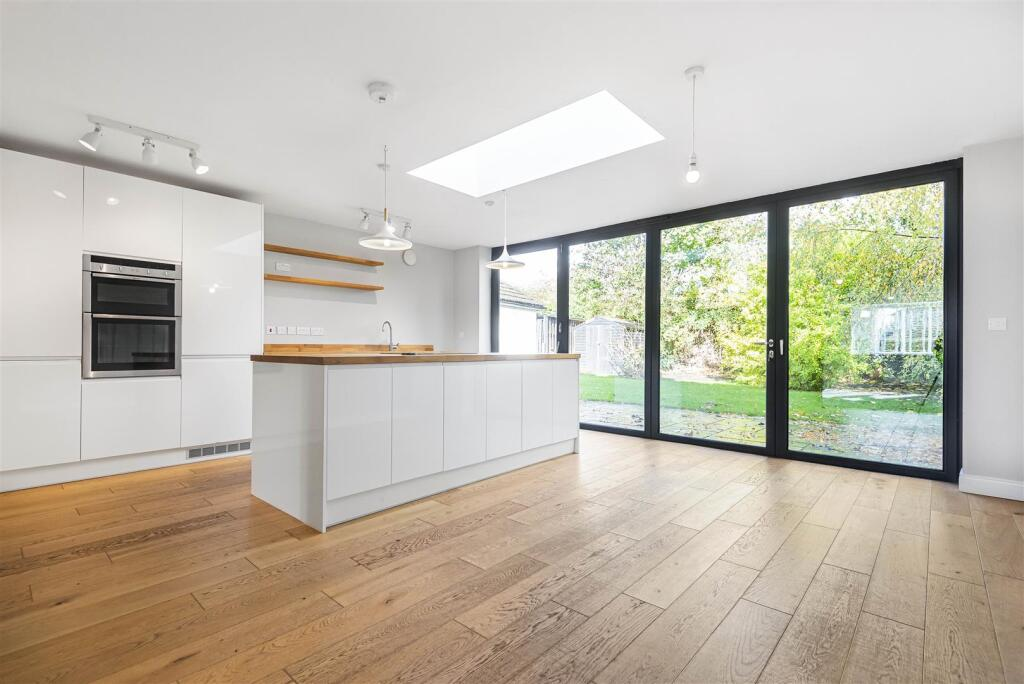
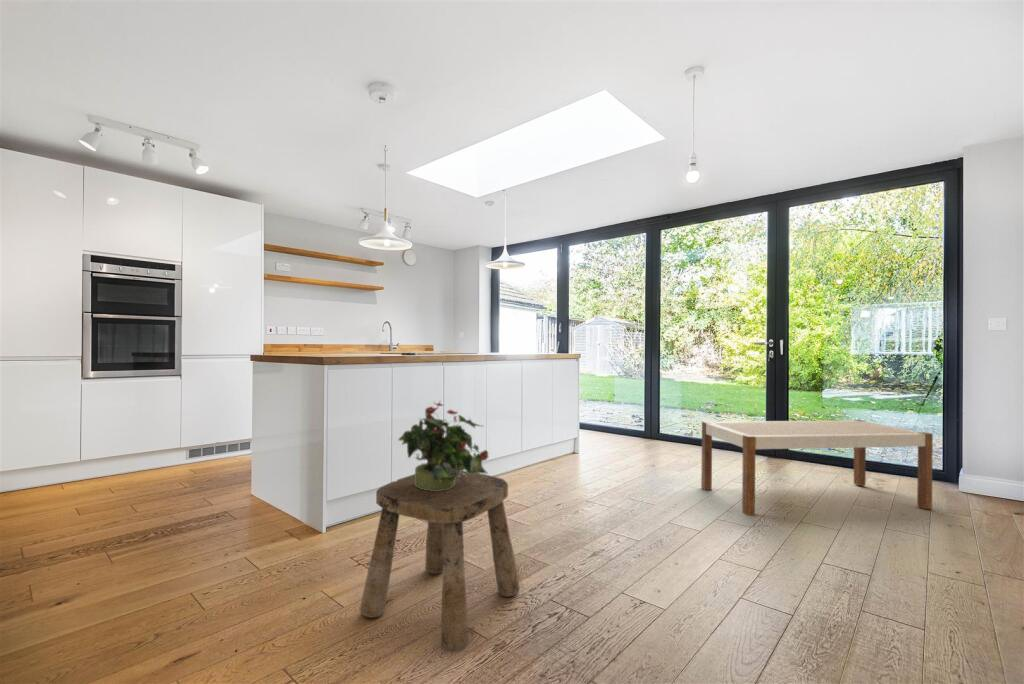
+ bench [700,419,934,516]
+ potted plant [397,399,490,491]
+ stool [359,470,521,651]
